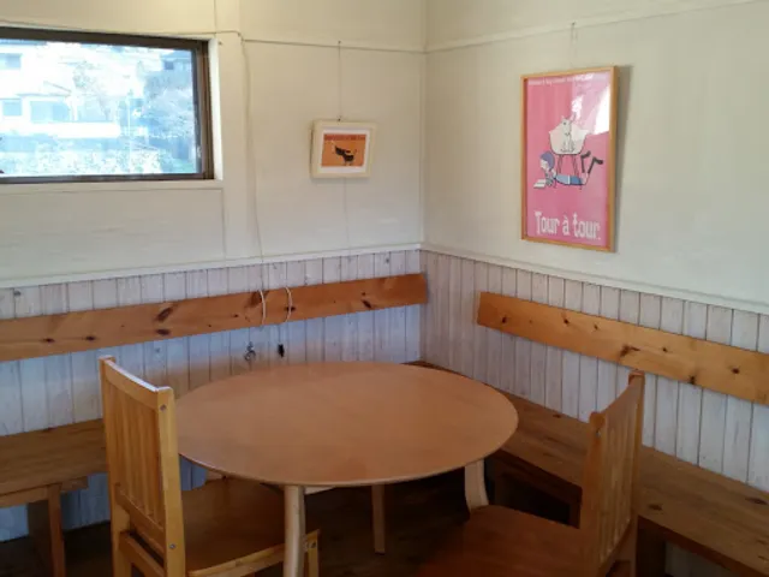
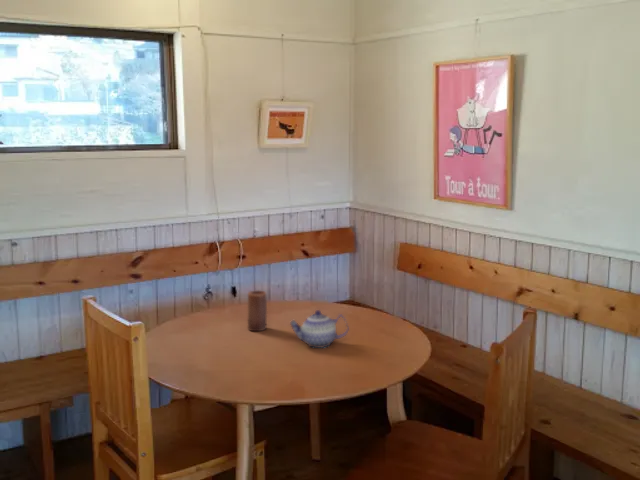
+ candle [247,289,268,332]
+ teapot [289,309,349,349]
